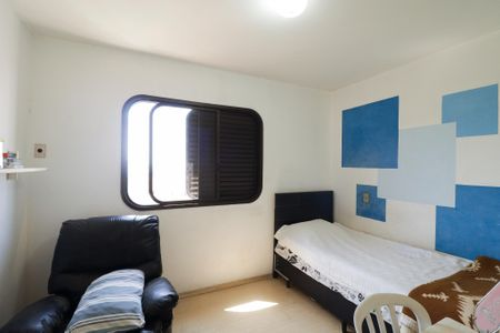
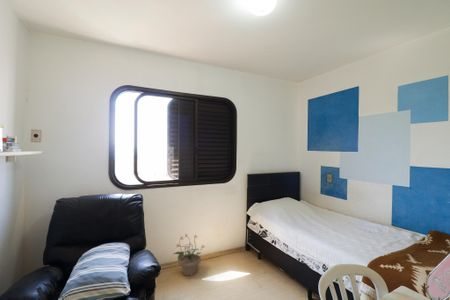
+ potted plant [173,233,205,277]
